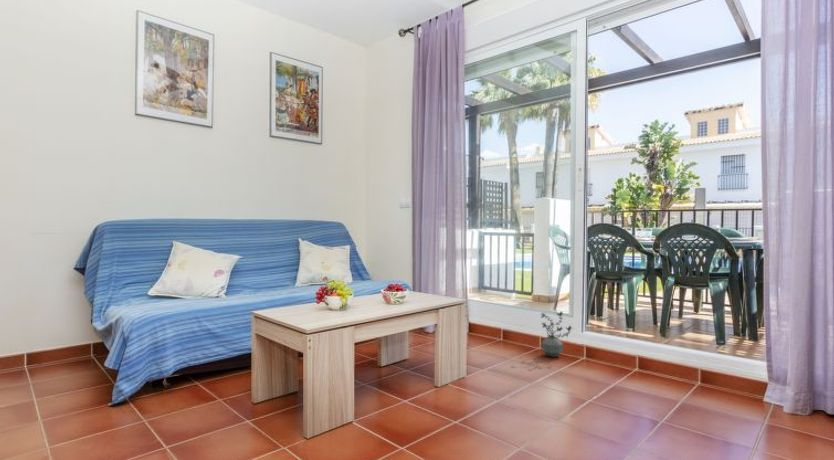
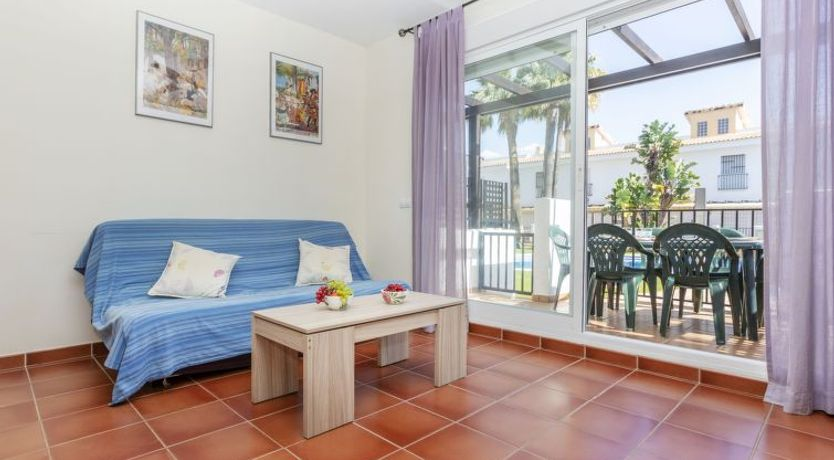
- potted plant [539,310,572,358]
